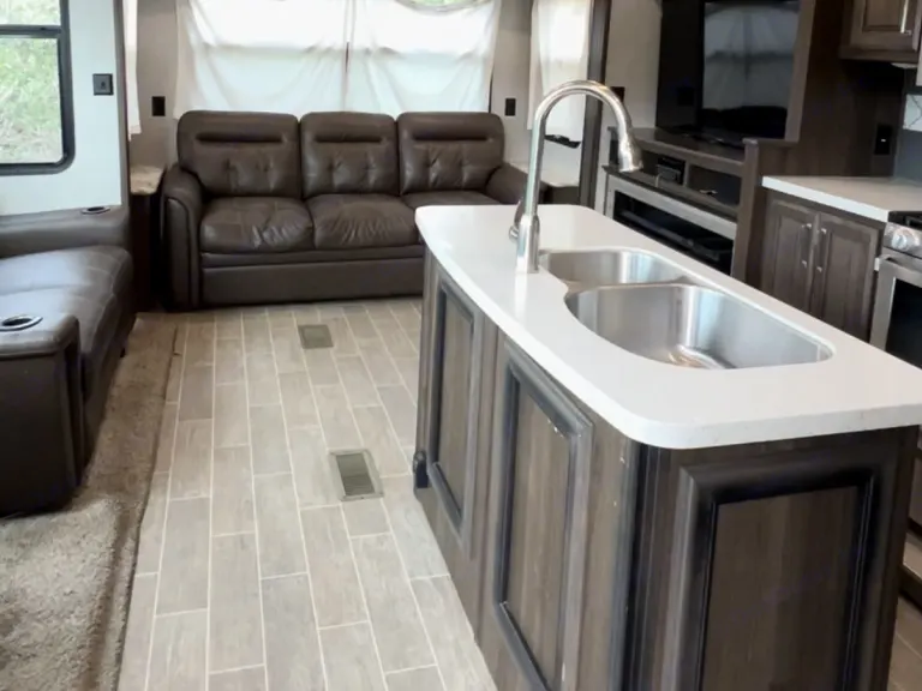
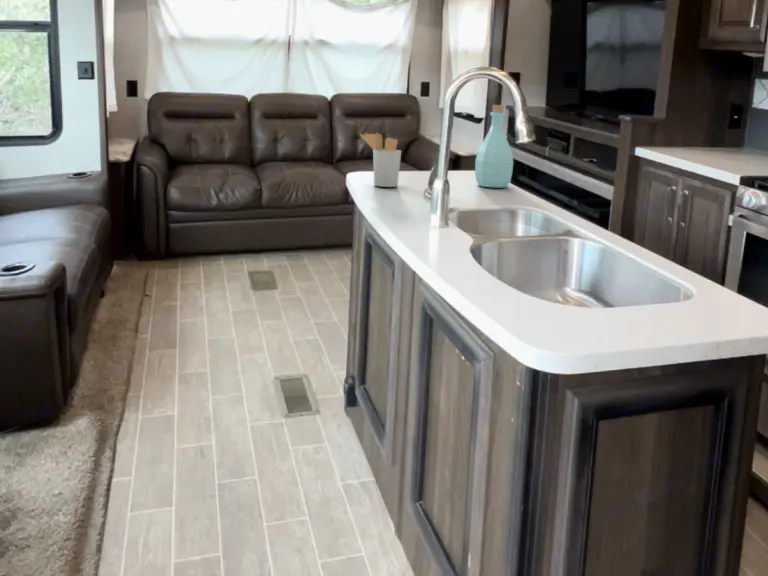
+ utensil holder [359,132,402,188]
+ bottle [474,104,514,188]
